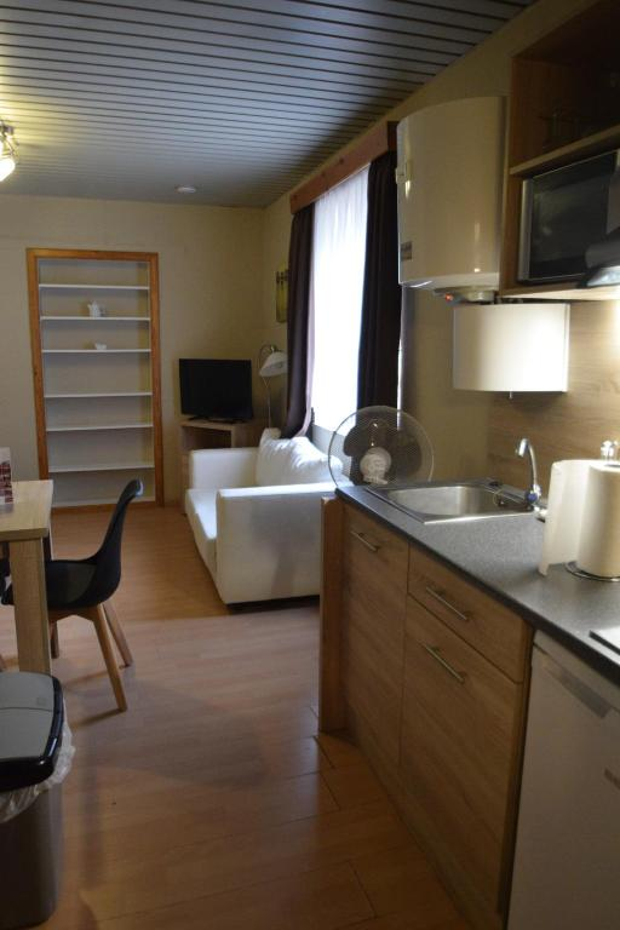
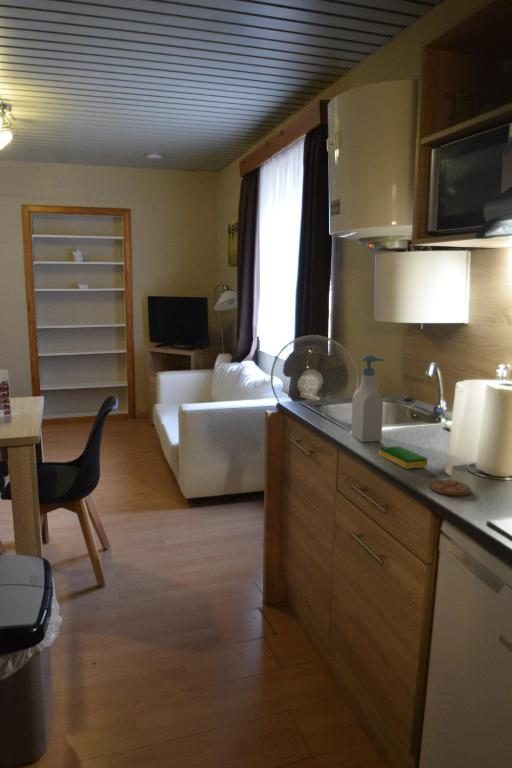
+ soap bottle [350,354,385,443]
+ dish sponge [379,445,428,470]
+ coaster [428,479,472,497]
